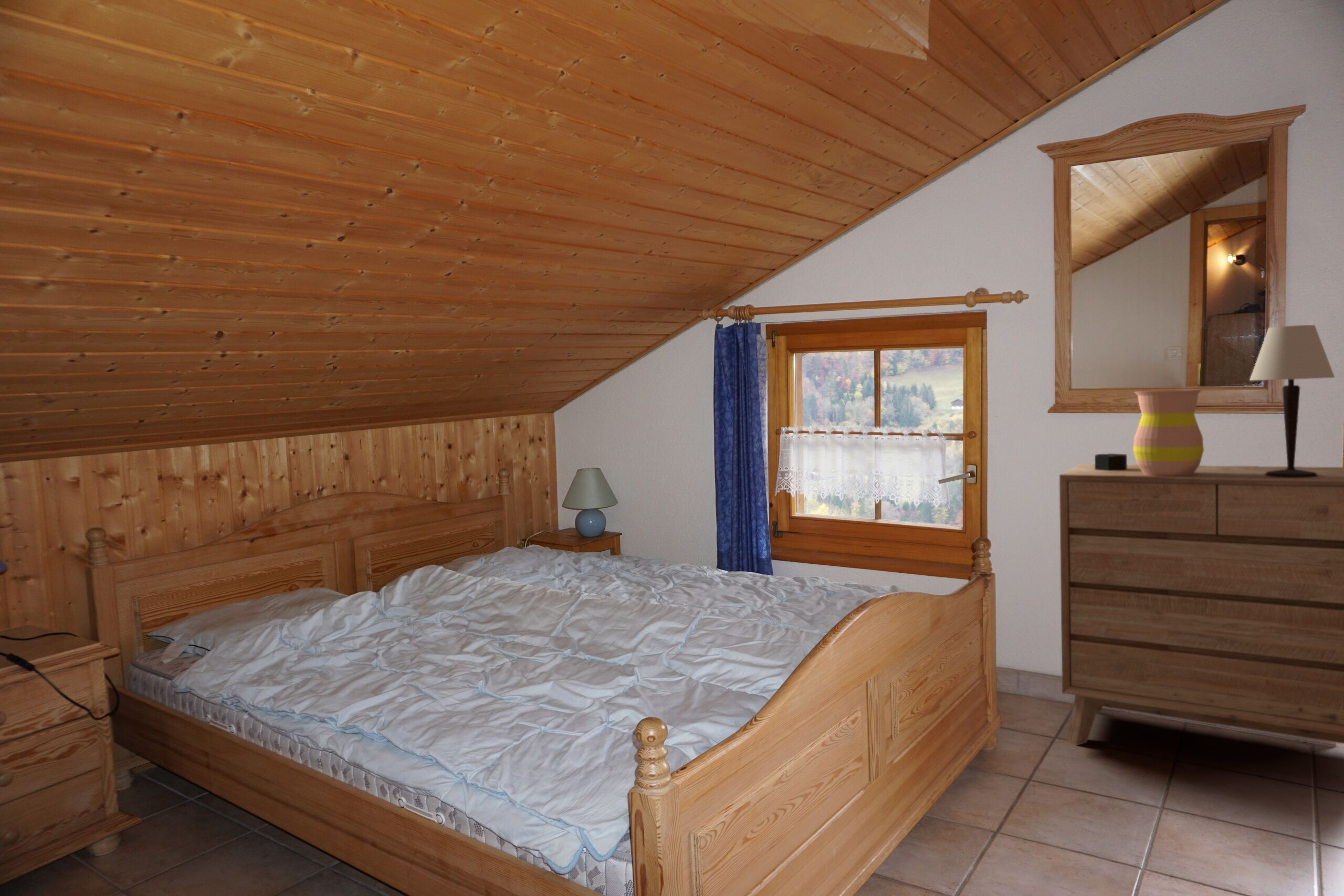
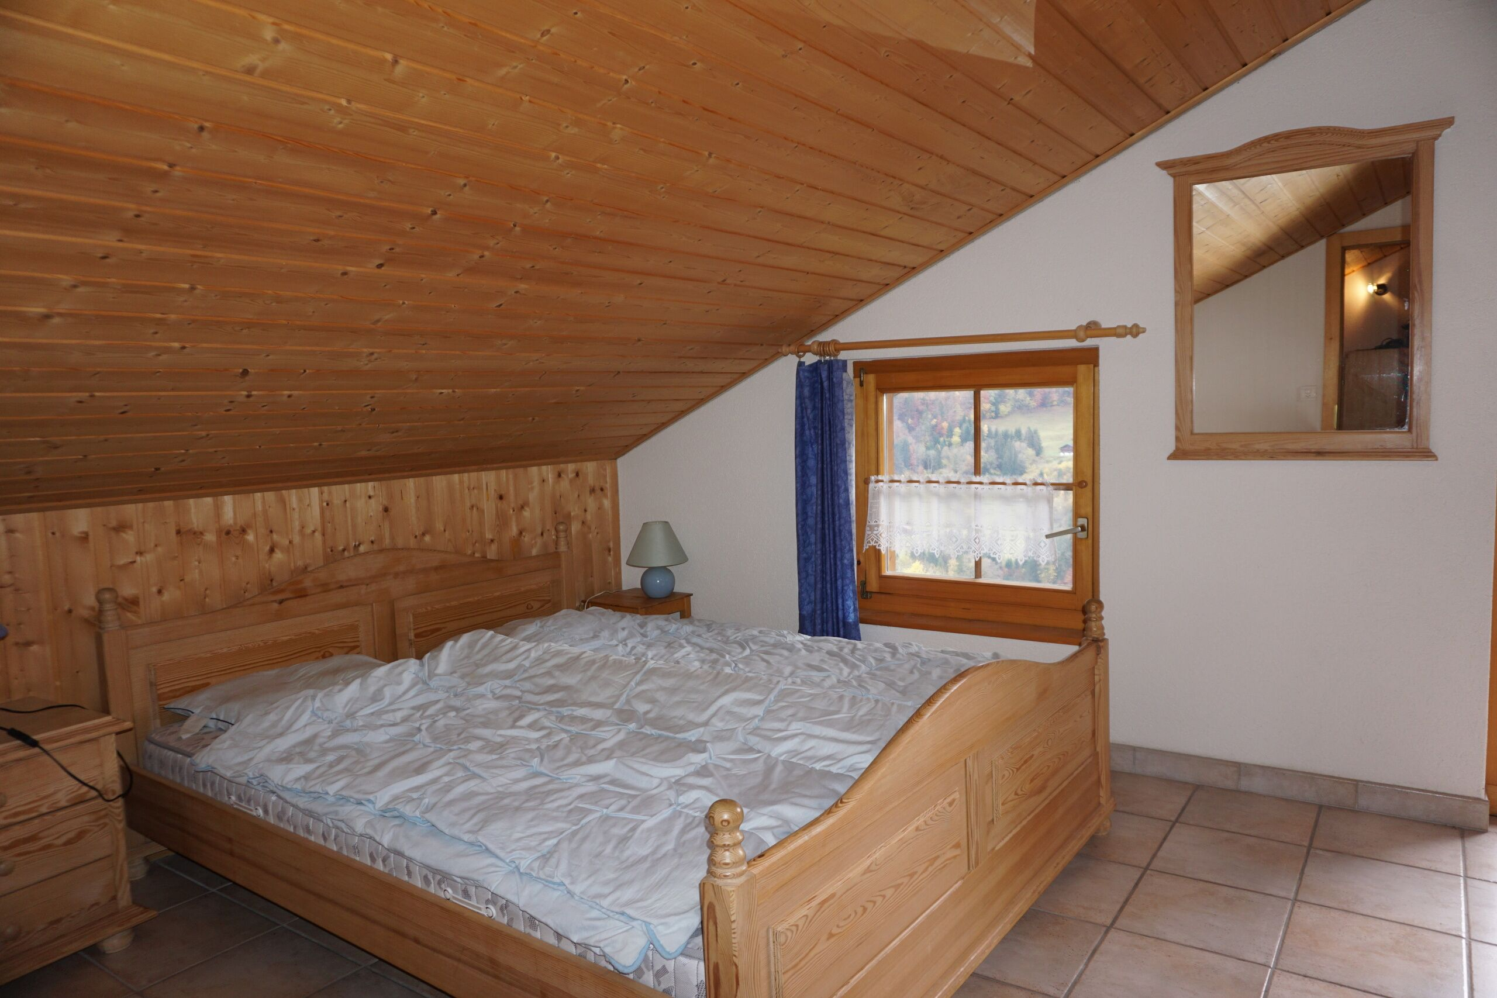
- jewelry box [1094,453,1128,471]
- vase [1133,389,1204,476]
- dresser [1059,463,1344,746]
- table lamp [1249,324,1335,478]
